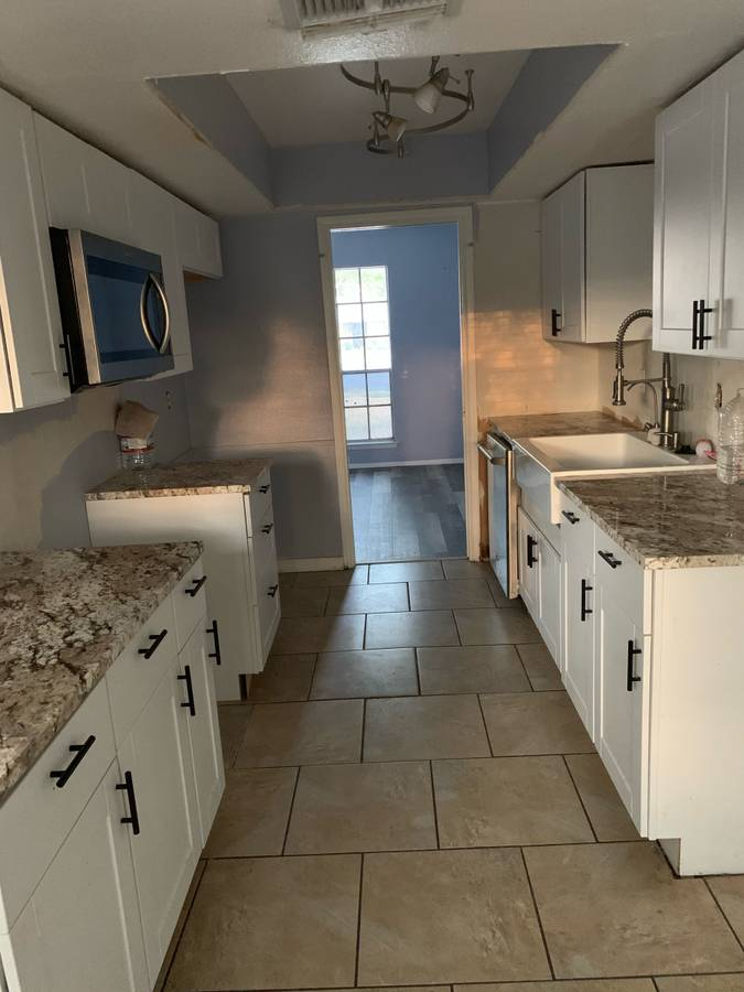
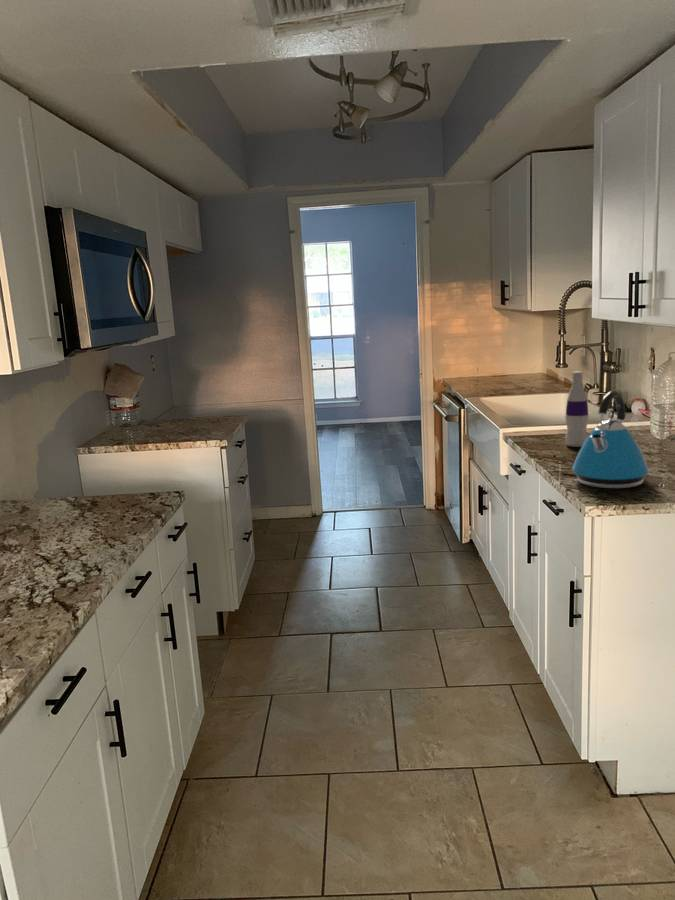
+ kettle [571,390,650,489]
+ bottle [564,370,590,448]
